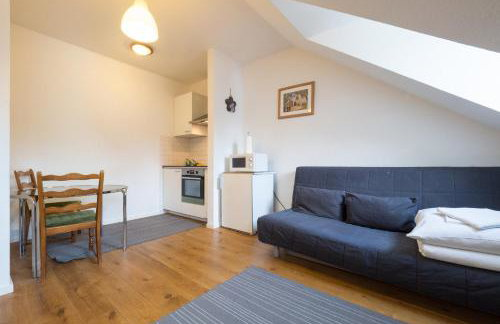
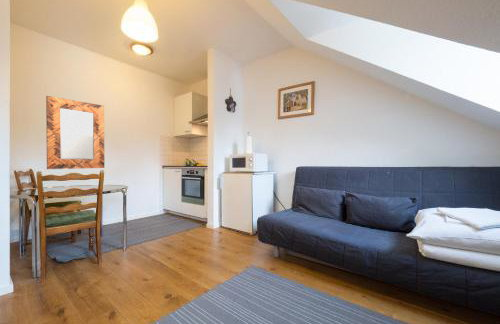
+ home mirror [45,95,105,170]
